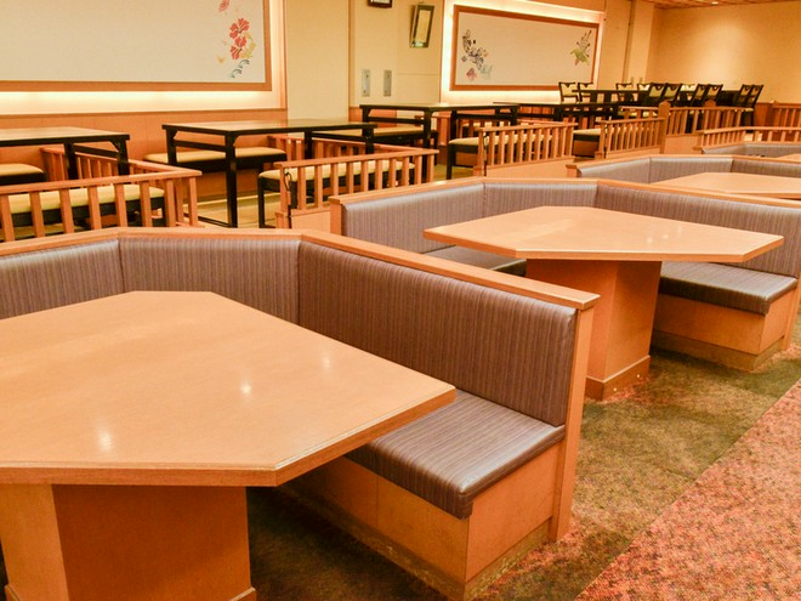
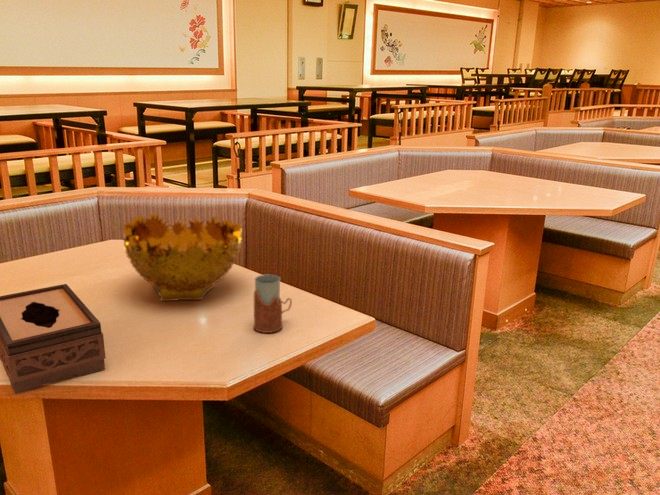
+ decorative bowl [122,212,243,303]
+ drinking glass [252,274,293,334]
+ tissue box [0,283,107,395]
